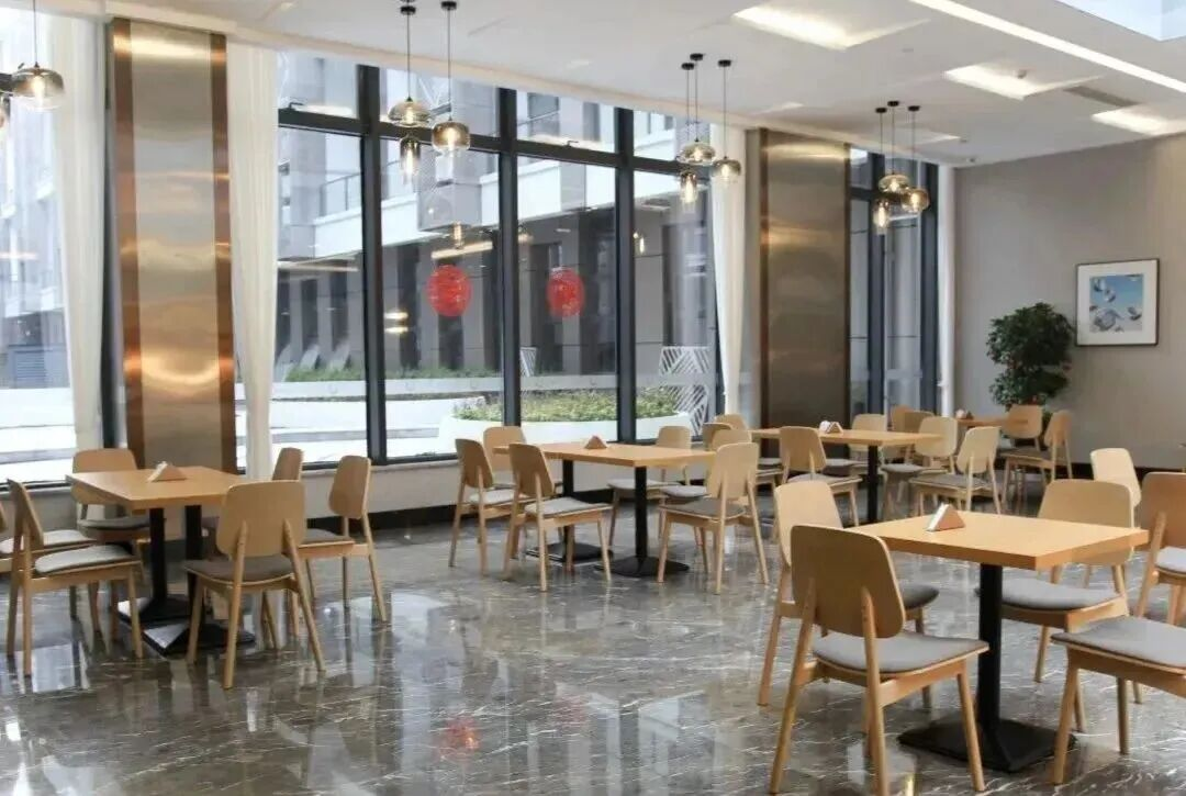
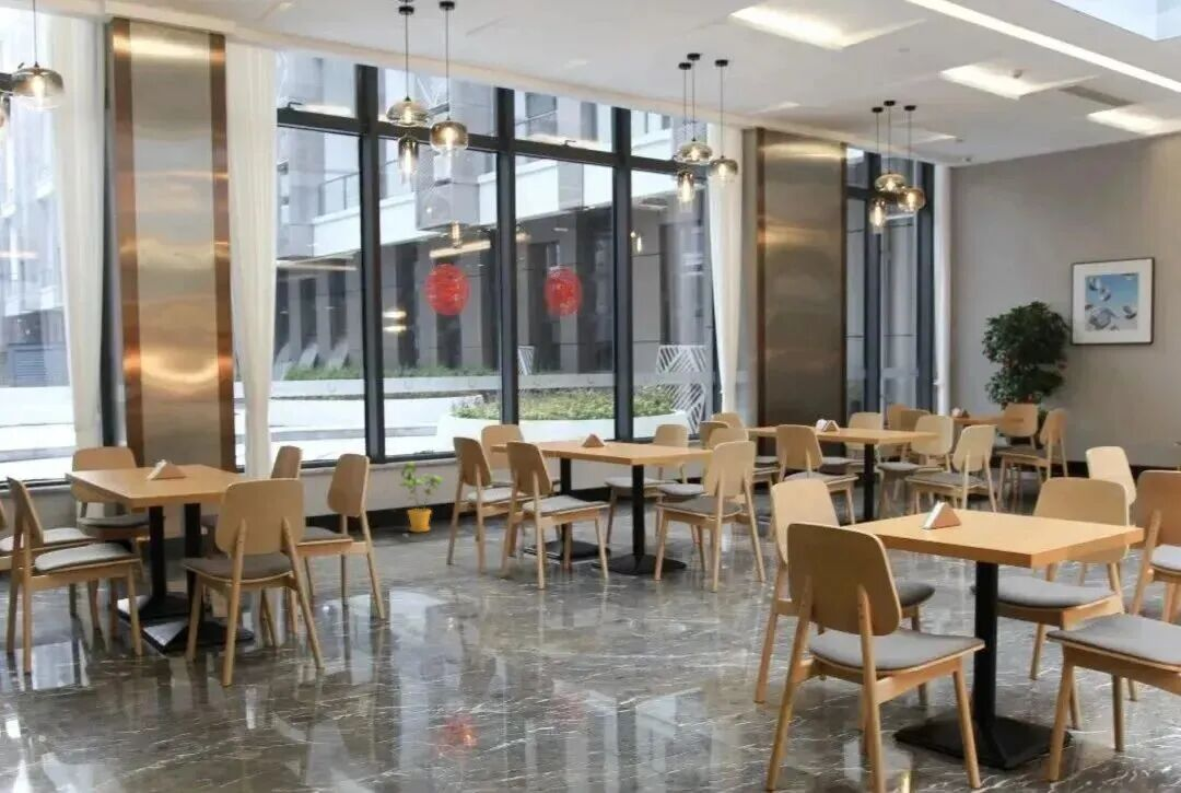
+ house plant [394,460,444,533]
